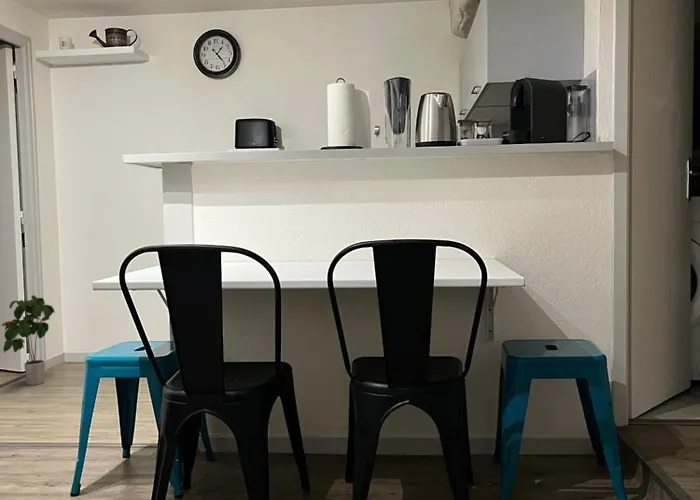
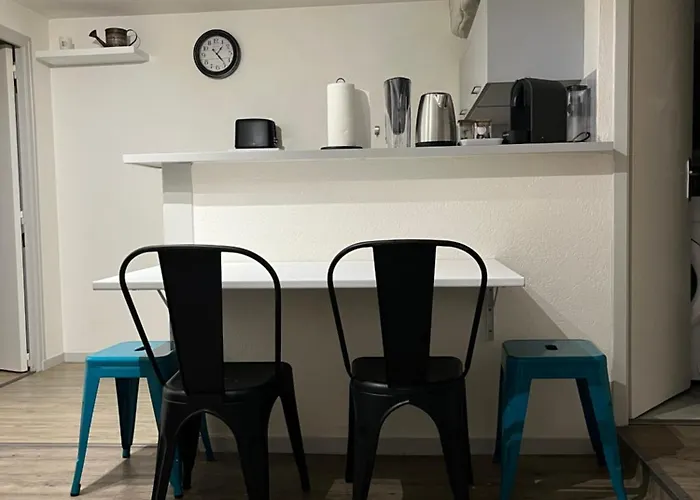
- potted plant [1,294,56,386]
